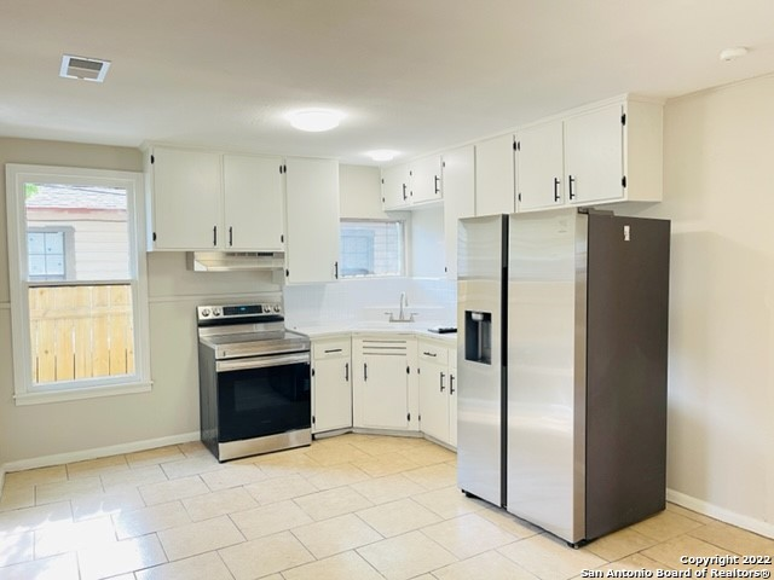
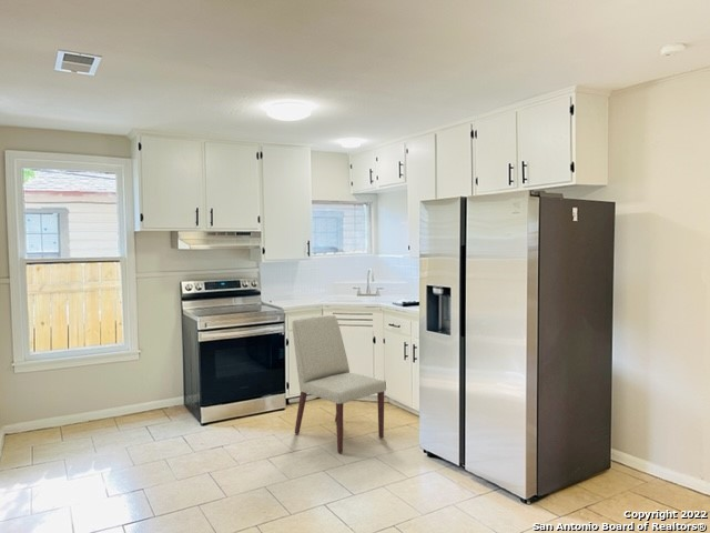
+ chair [292,314,387,455]
